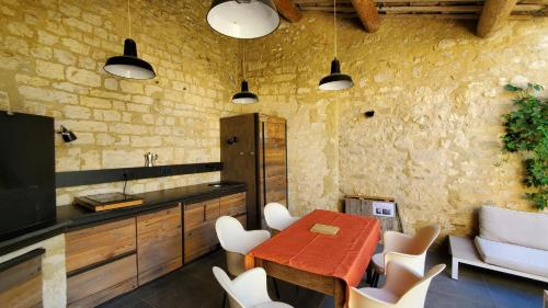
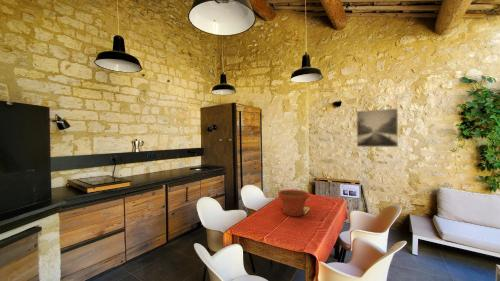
+ plant pot [277,188,310,217]
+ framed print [356,108,399,148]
